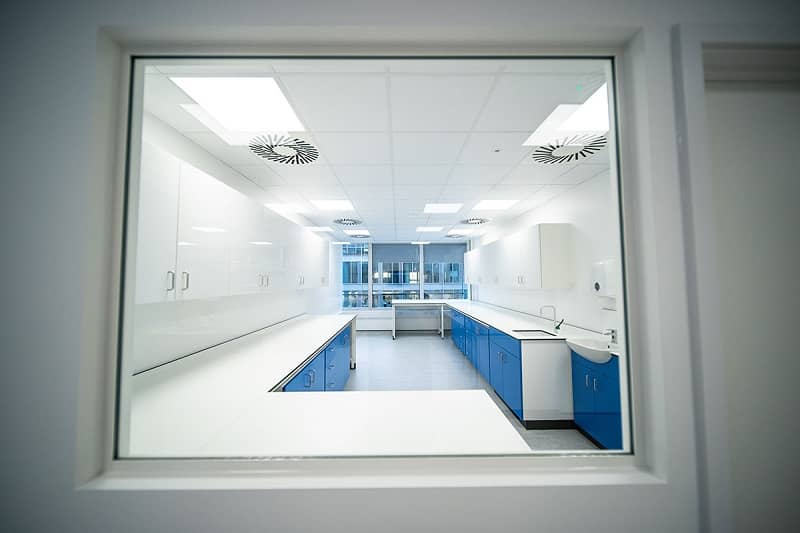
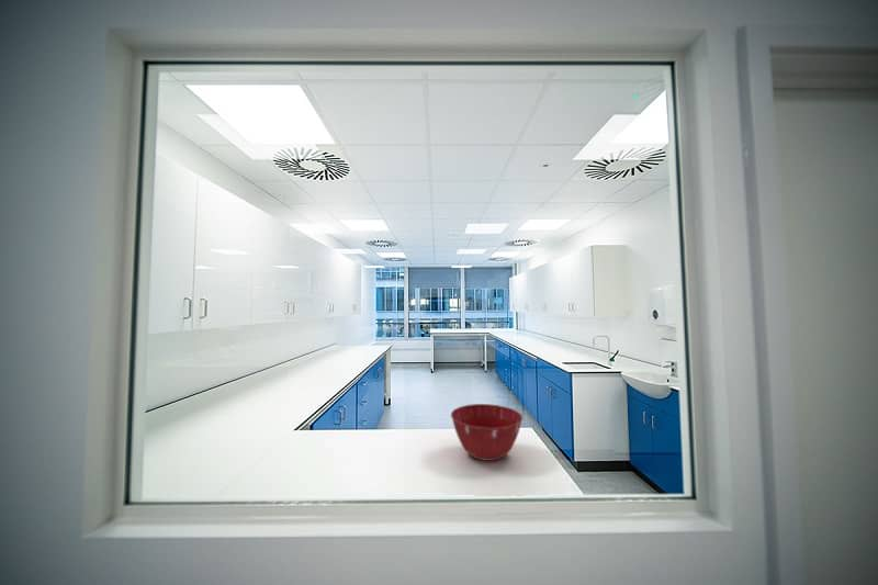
+ mixing bowl [450,403,524,462]
